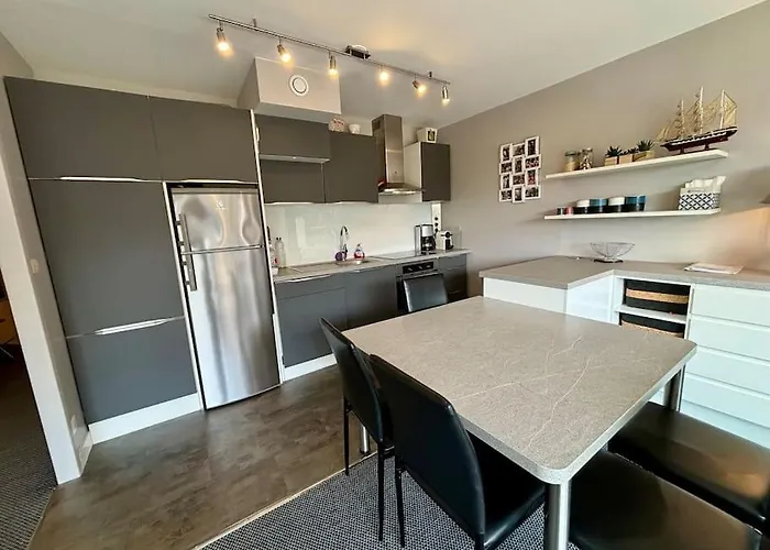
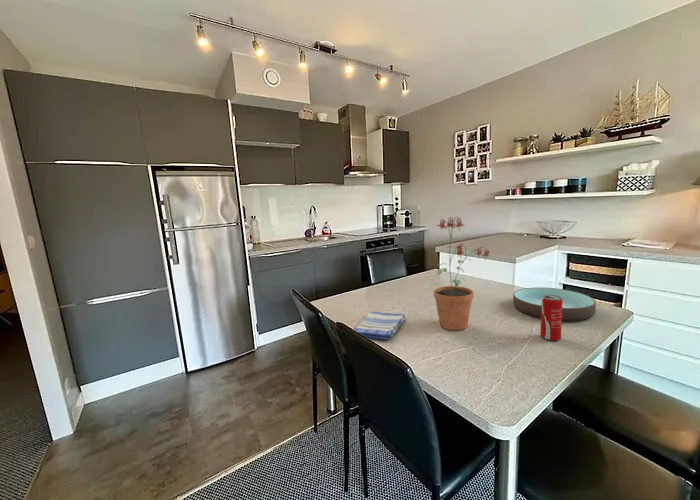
+ bowl [512,287,597,322]
+ dish towel [353,310,407,341]
+ beverage can [540,295,563,341]
+ potted plant [433,215,490,331]
